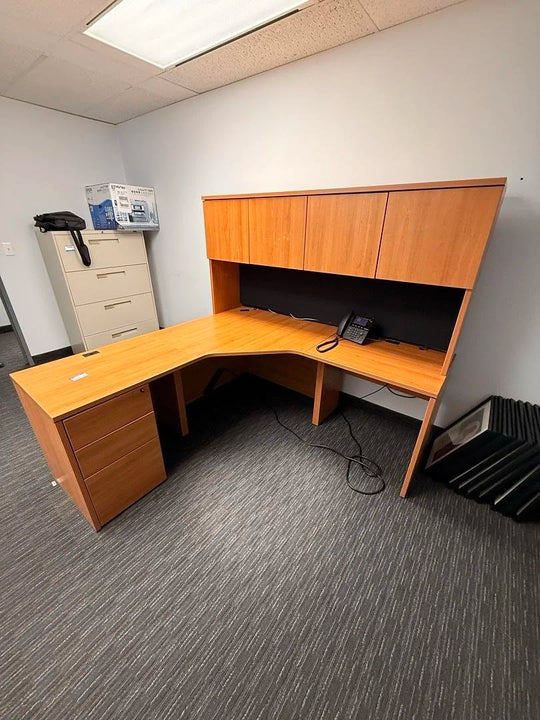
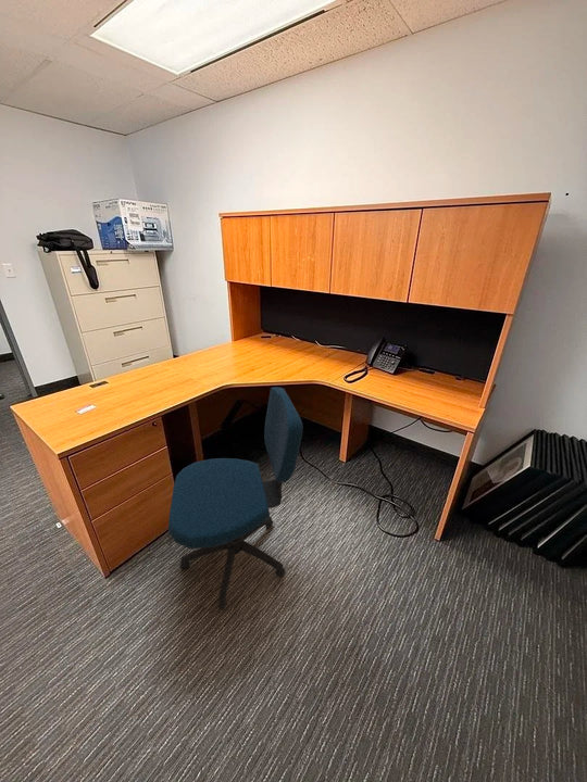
+ office chair [167,386,304,610]
